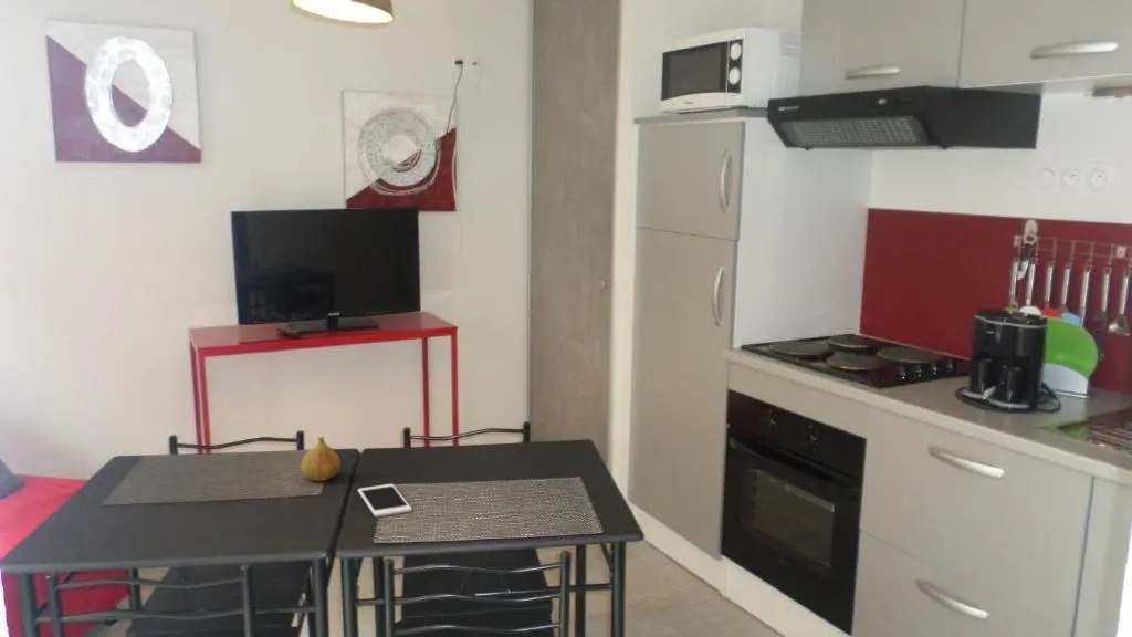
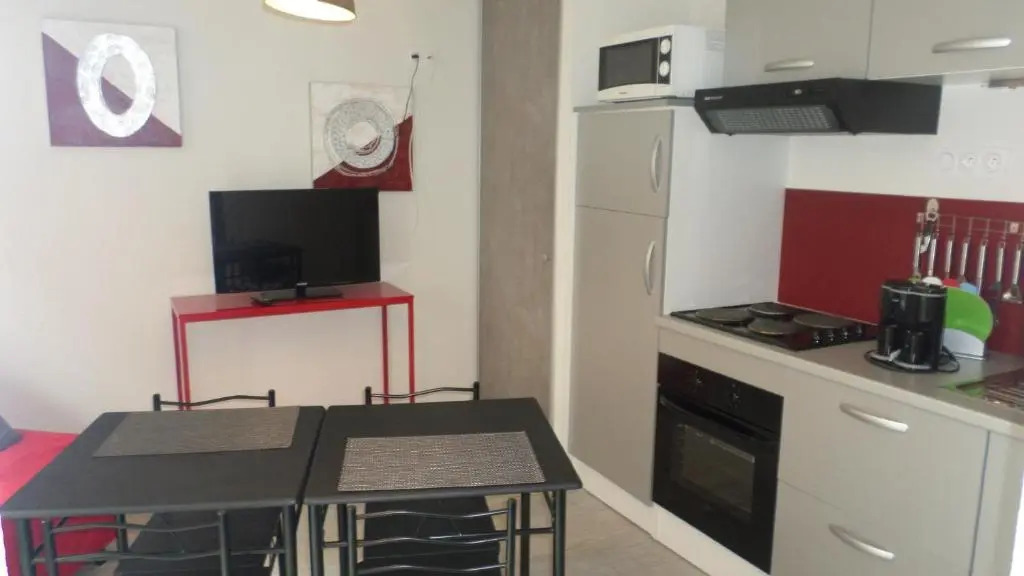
- cell phone [357,483,413,518]
- fruit [300,436,342,482]
